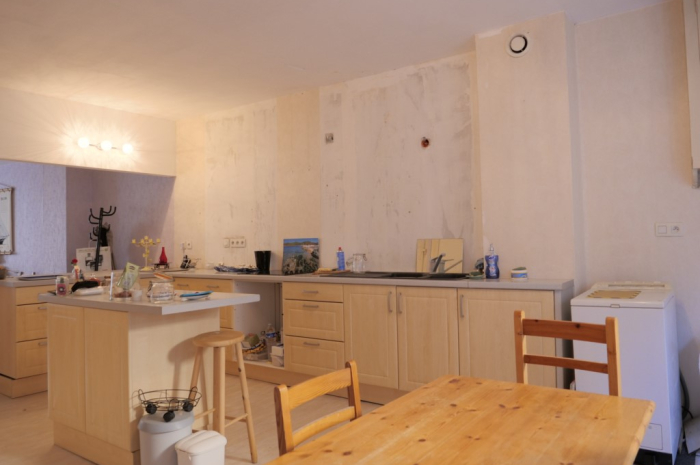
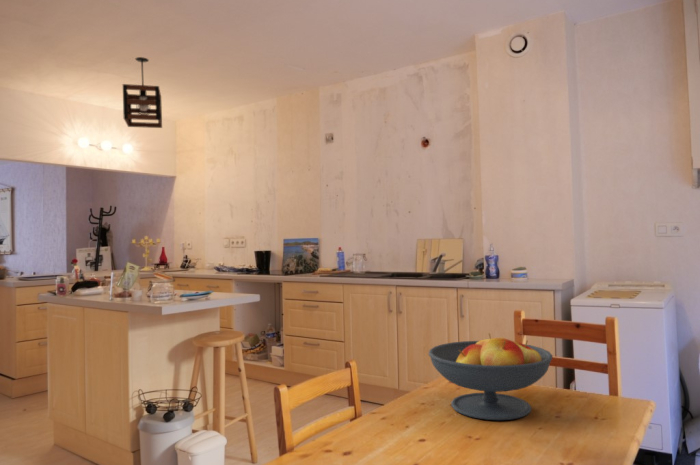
+ pendant light [122,56,163,129]
+ fruit bowl [428,332,554,421]
